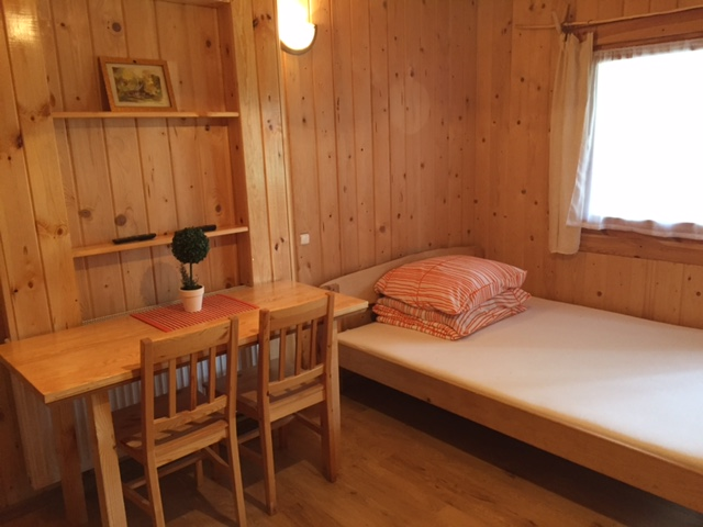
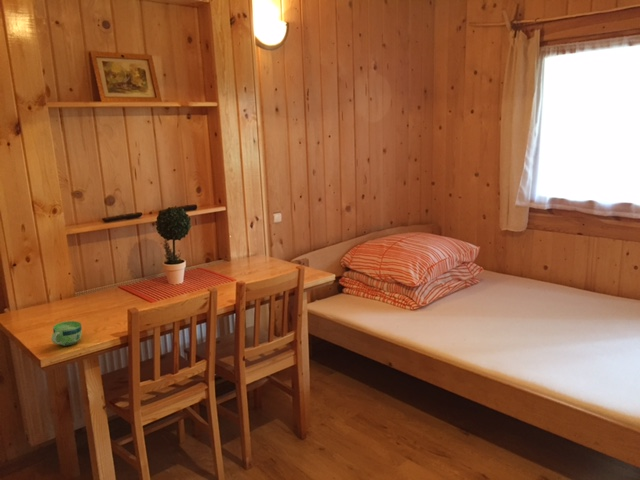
+ cup [51,320,83,347]
